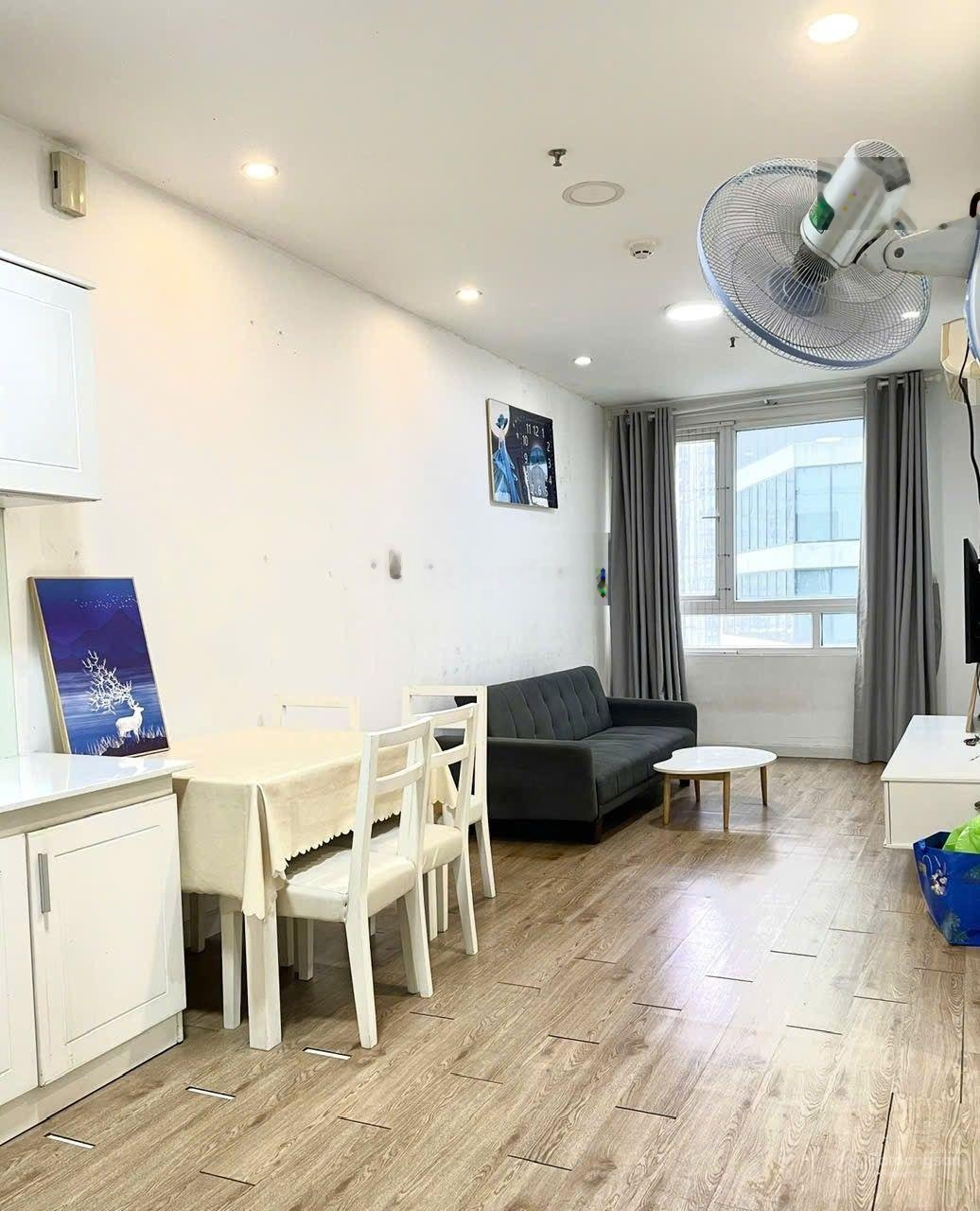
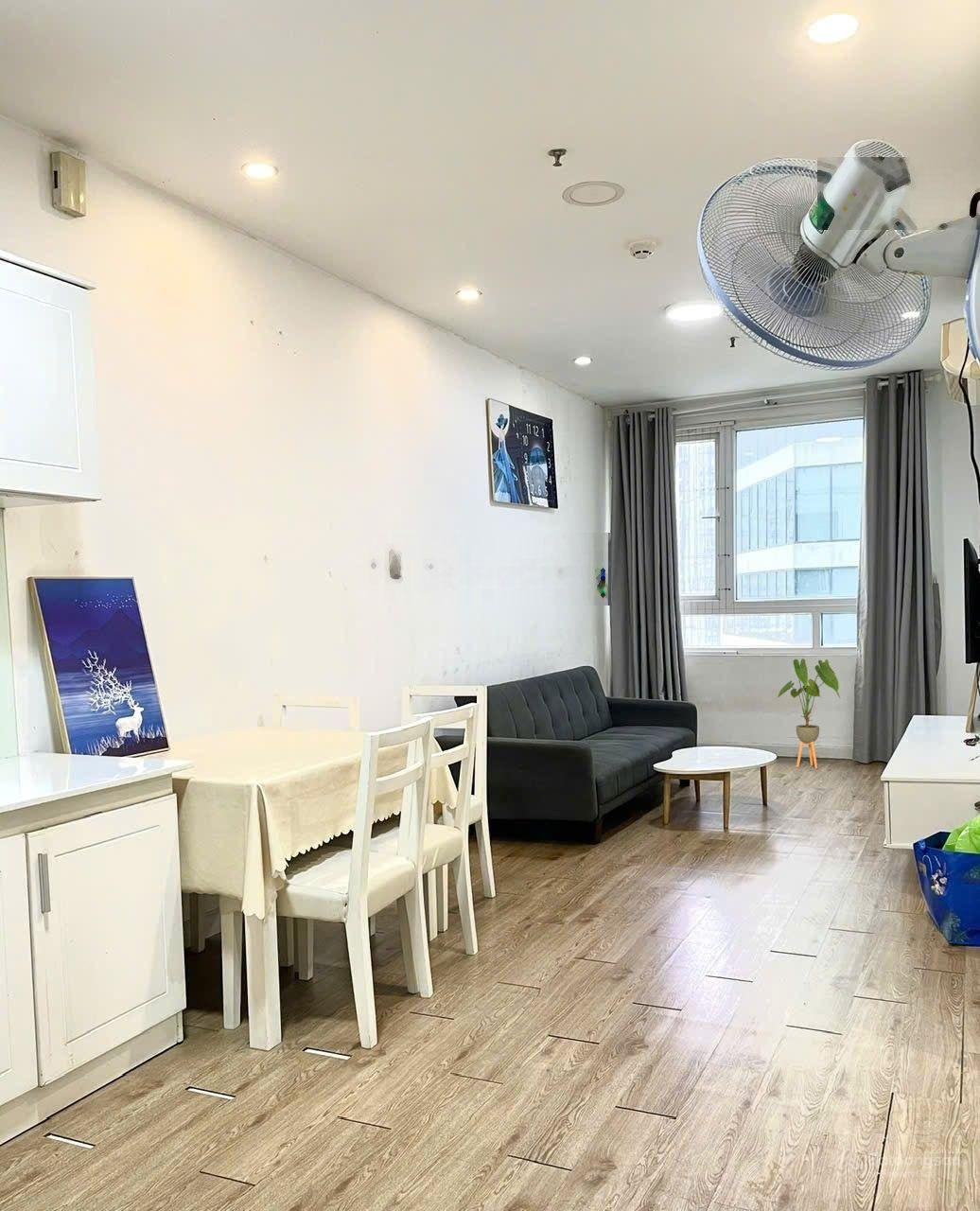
+ house plant [776,658,841,769]
